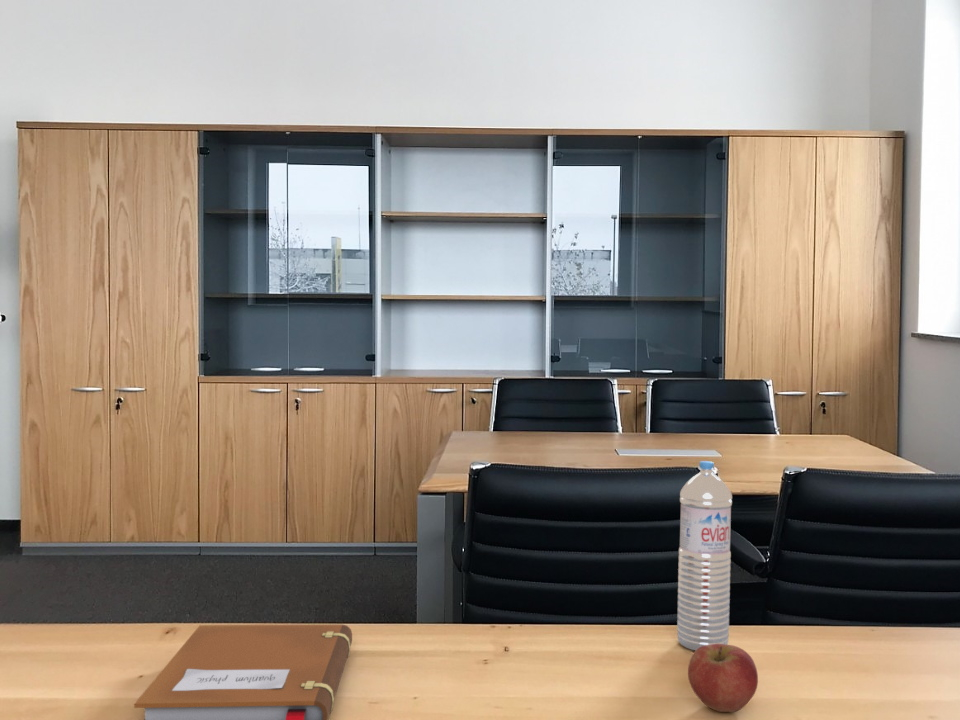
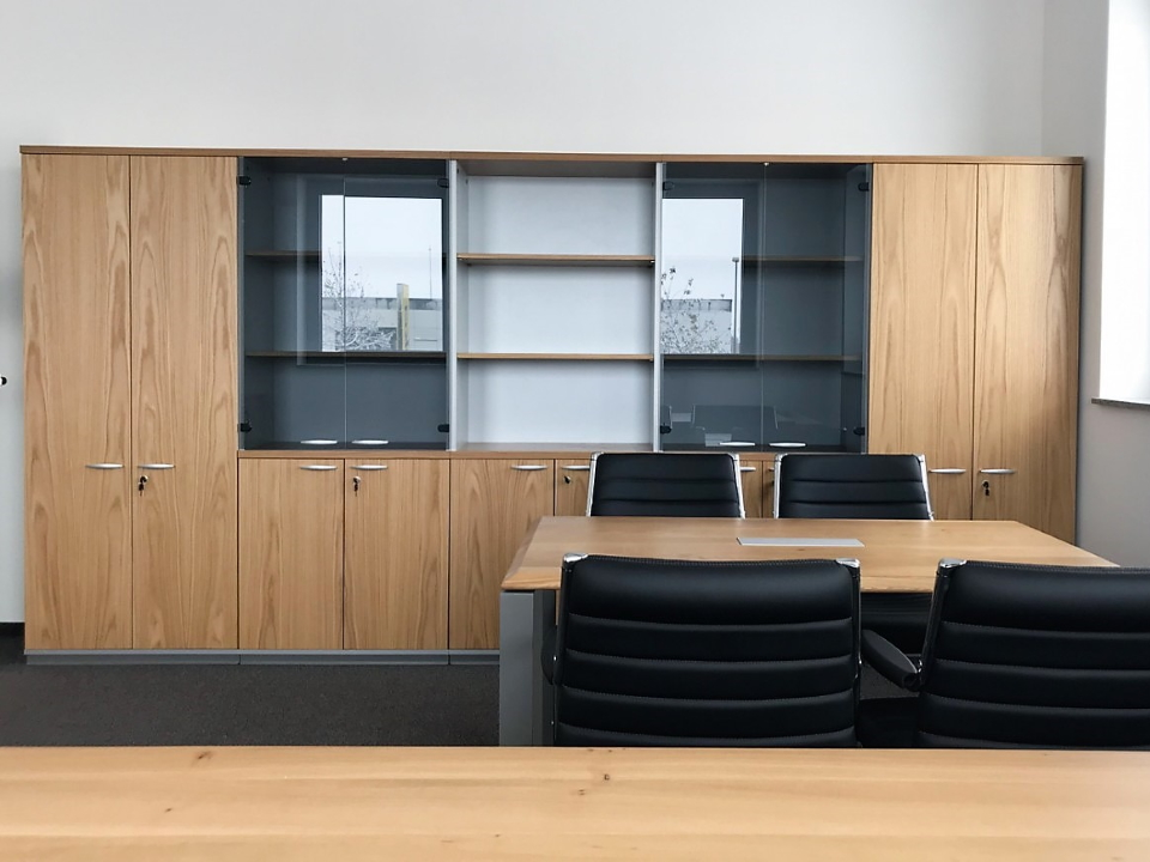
- water bottle [676,460,733,651]
- apple [687,644,759,713]
- notebook [133,624,353,720]
